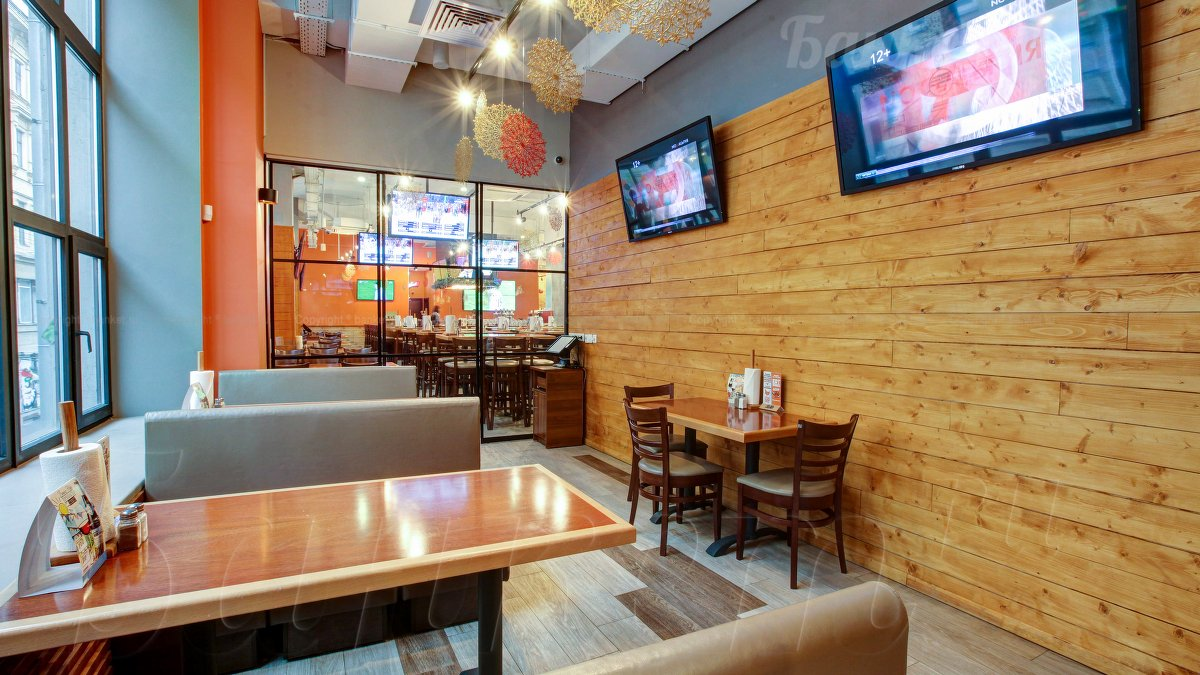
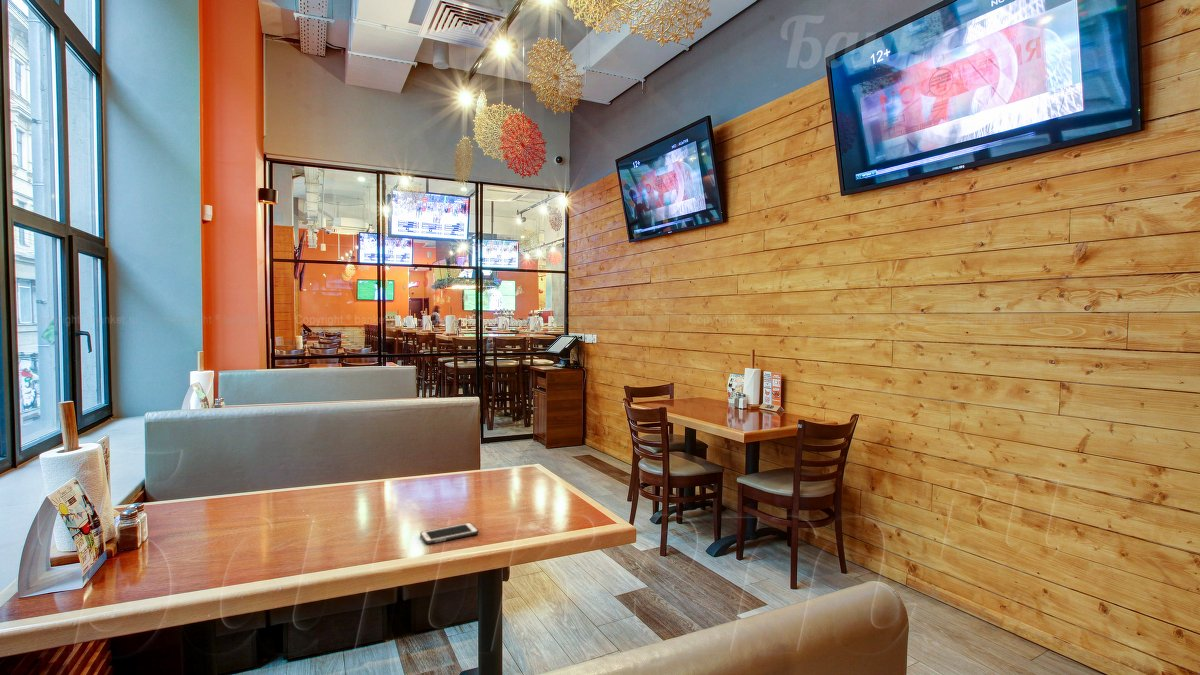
+ cell phone [419,522,479,545]
